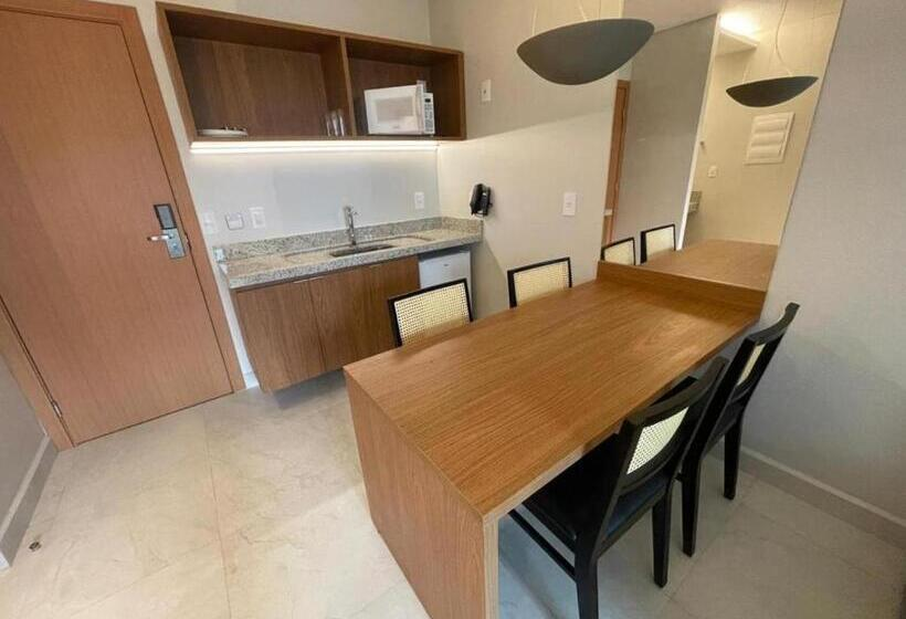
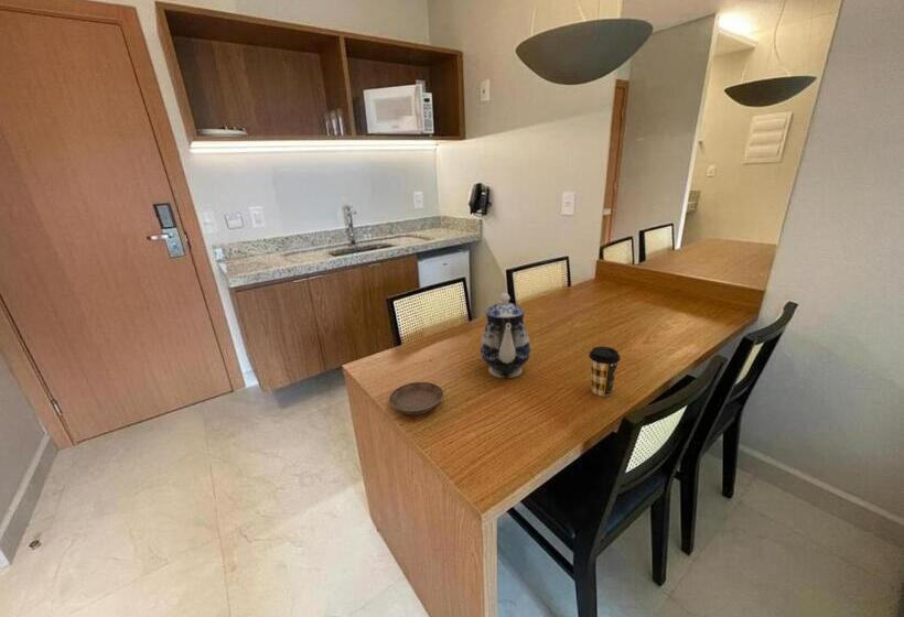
+ teapot [480,292,531,379]
+ coffee cup [588,346,622,397]
+ saucer [388,381,444,415]
